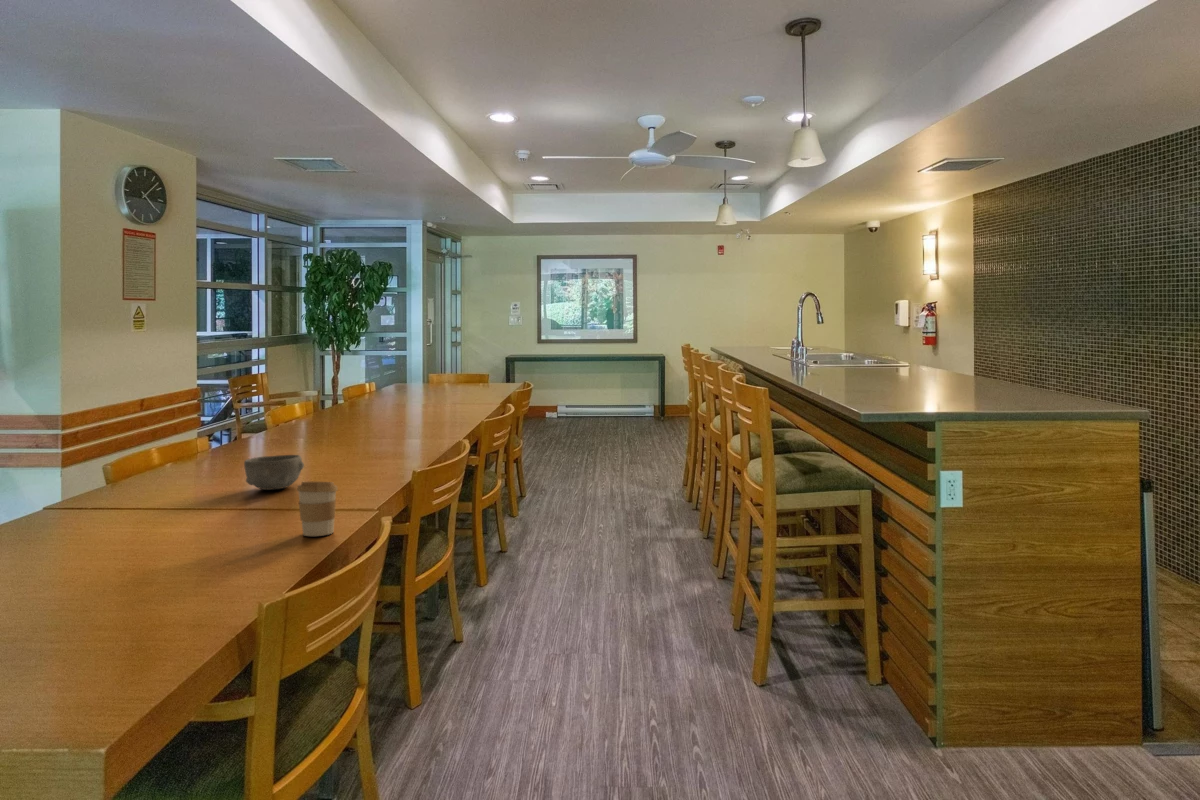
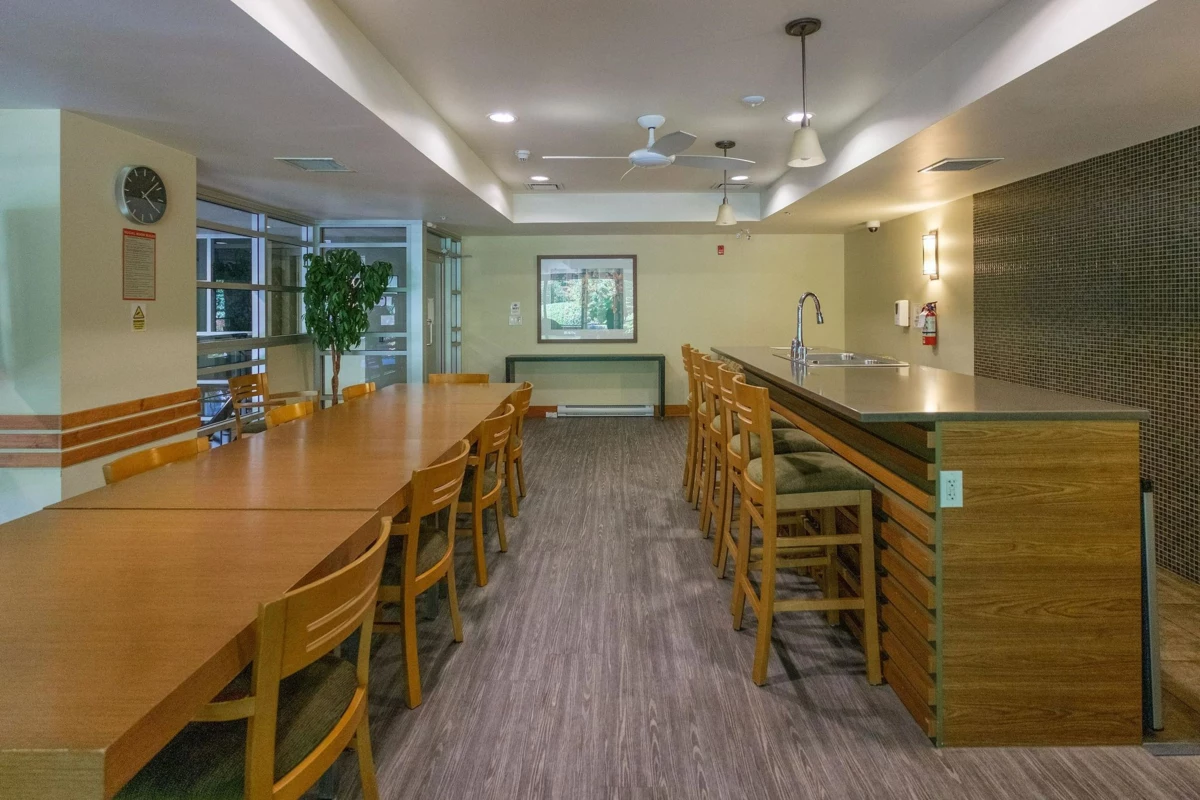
- coffee cup [296,481,339,537]
- bowl [243,454,305,491]
